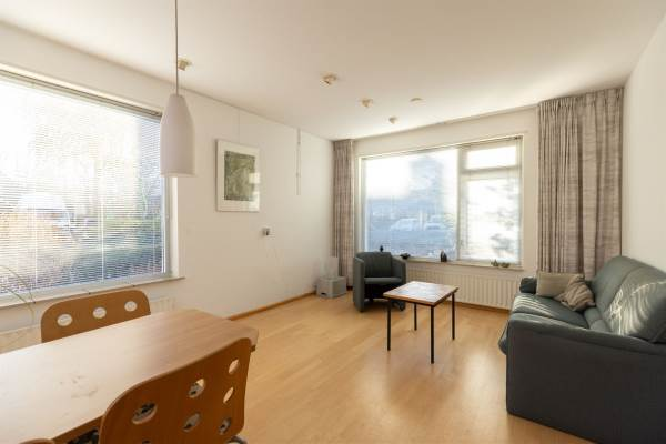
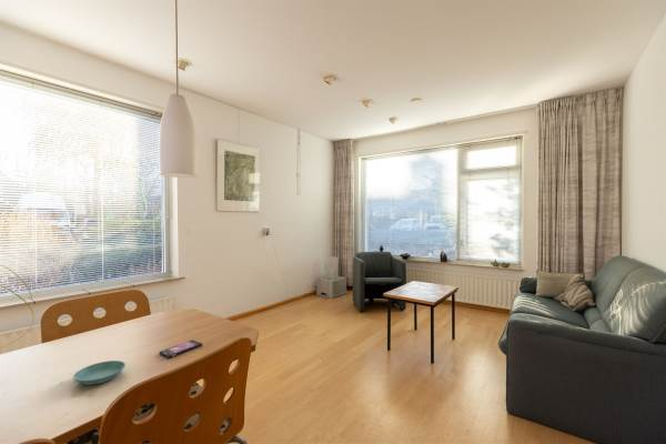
+ smartphone [158,339,203,359]
+ saucer [72,360,127,386]
